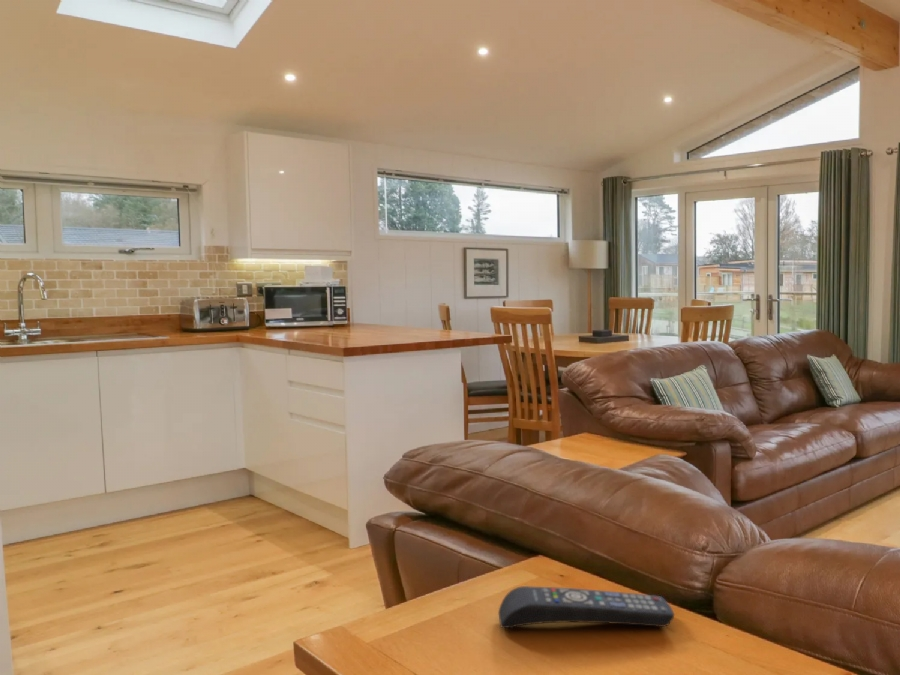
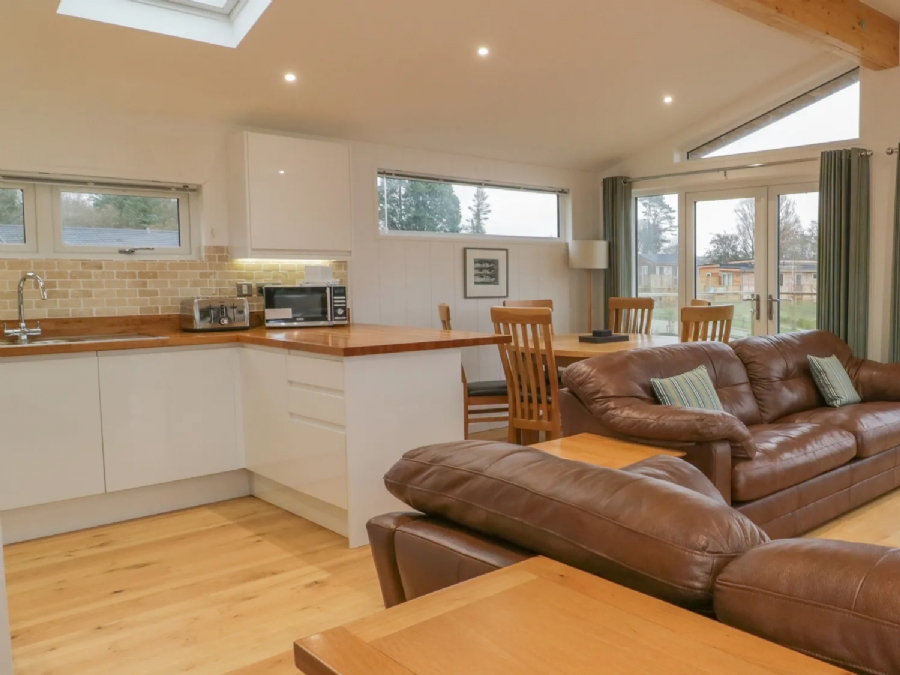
- remote control [498,585,675,629]
